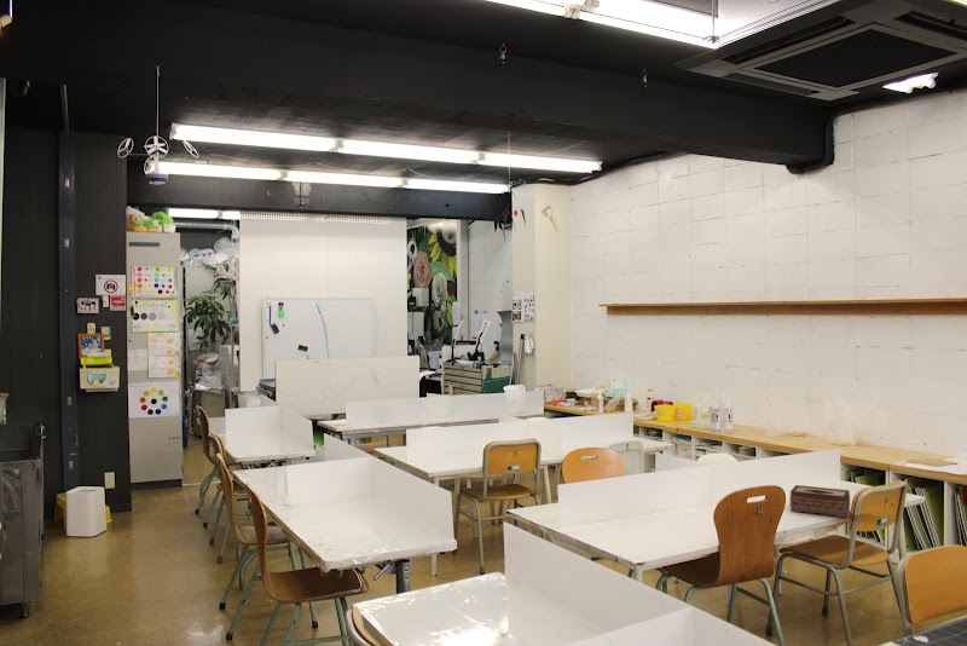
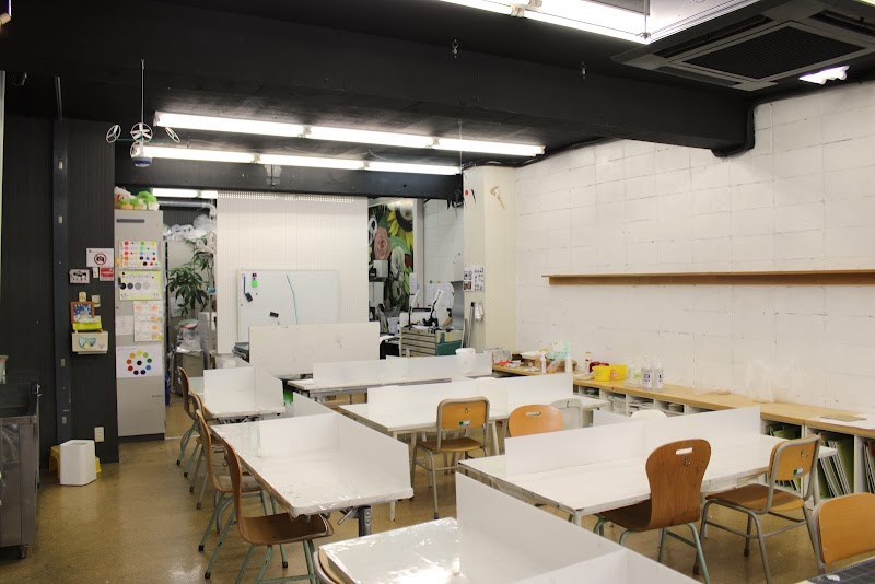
- tissue box [789,484,851,519]
